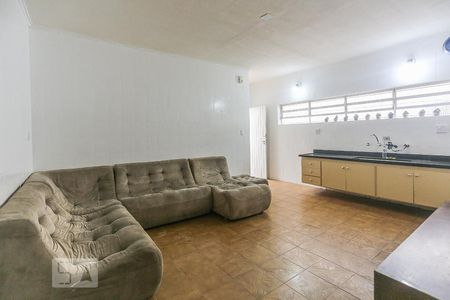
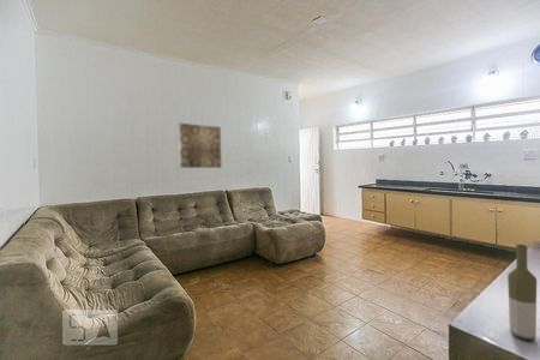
+ wall art [178,122,223,169]
+ bottle [506,244,538,341]
